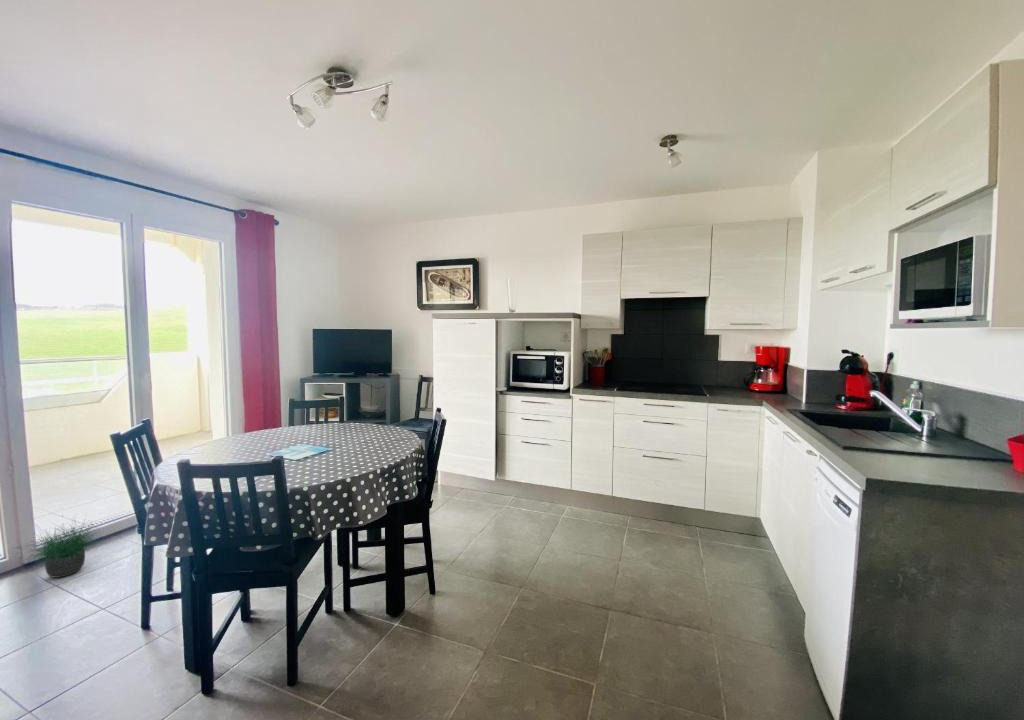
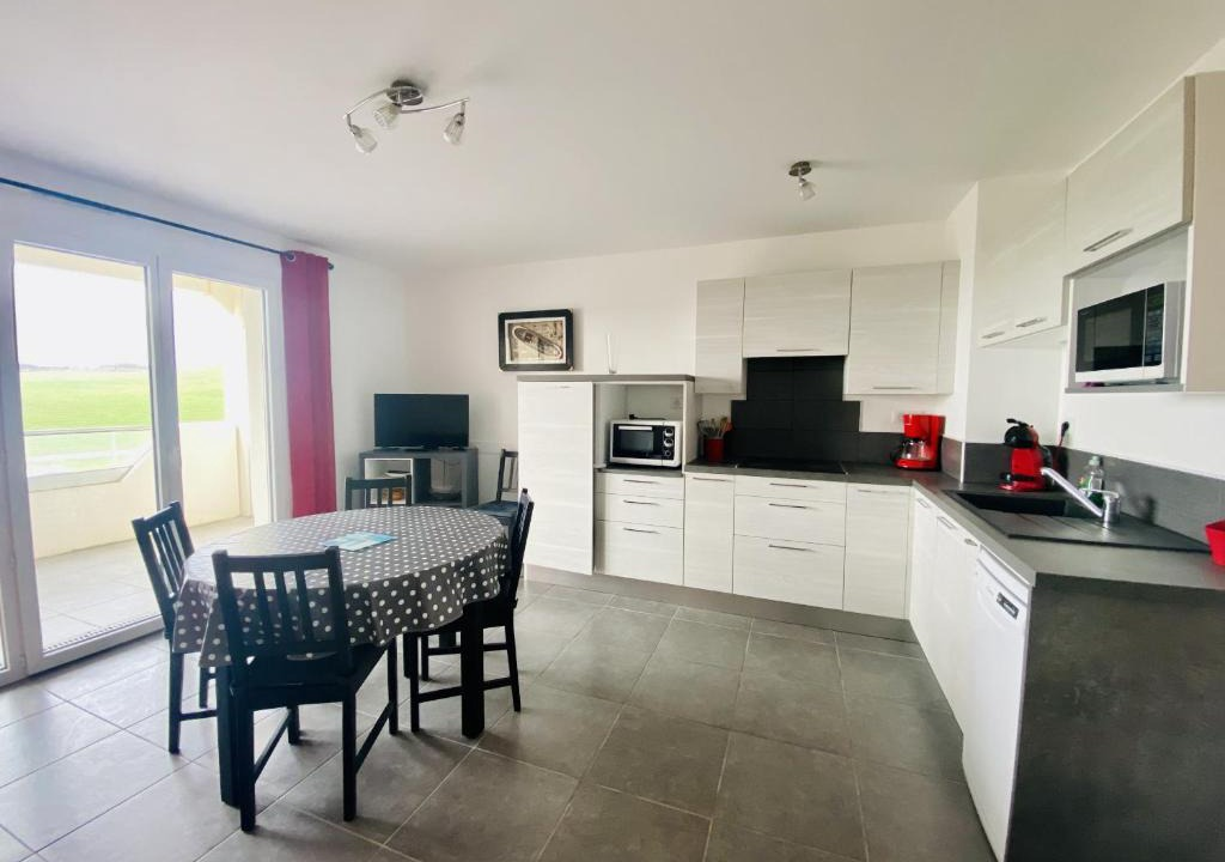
- potted plant [12,512,105,579]
